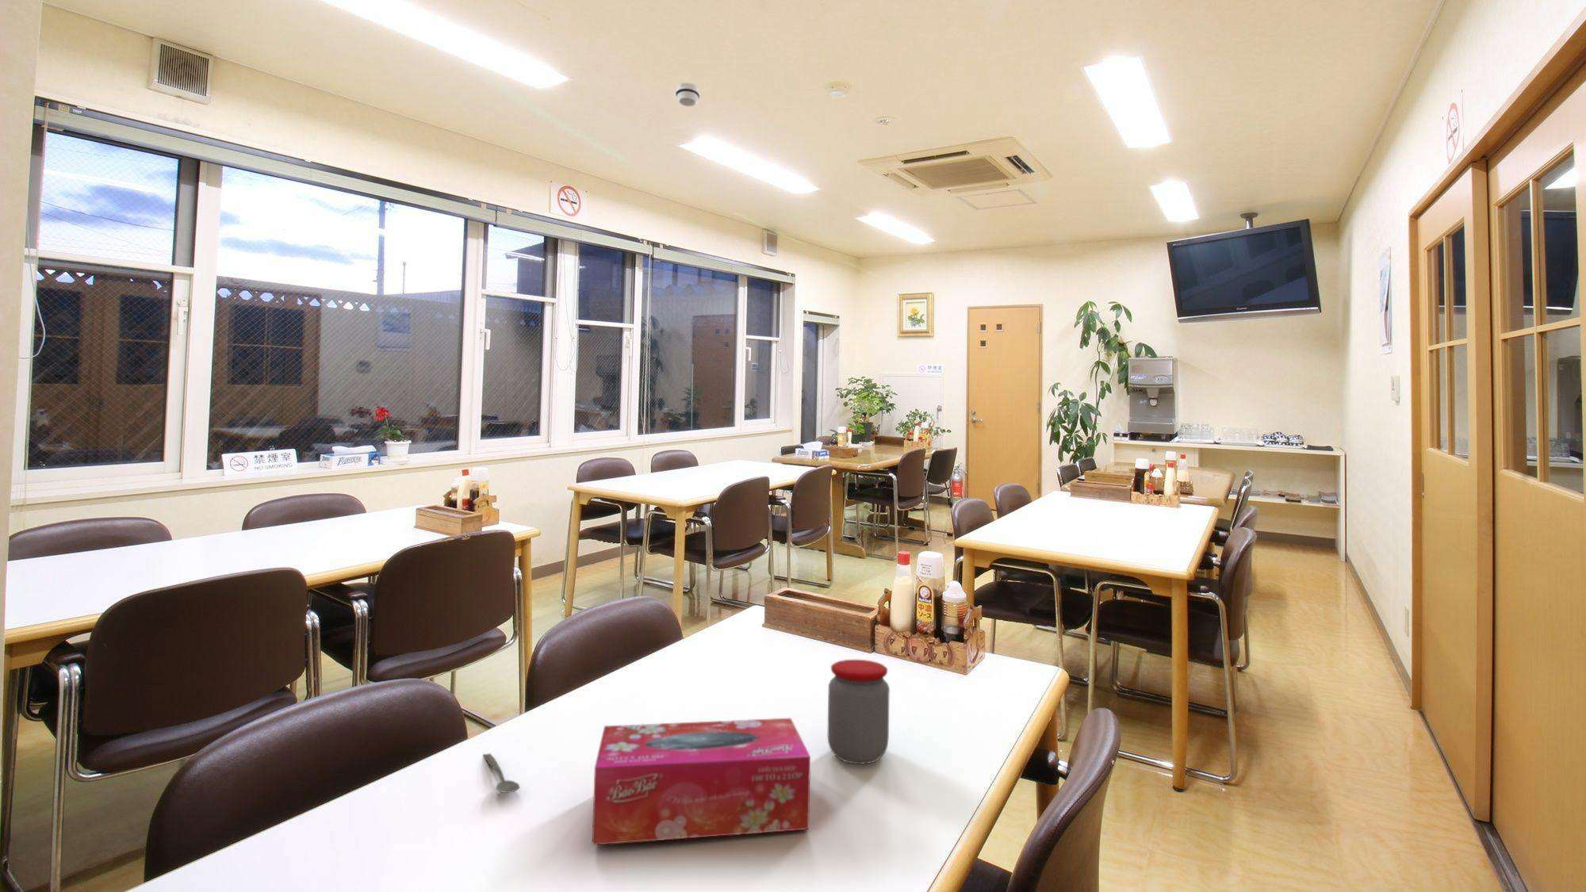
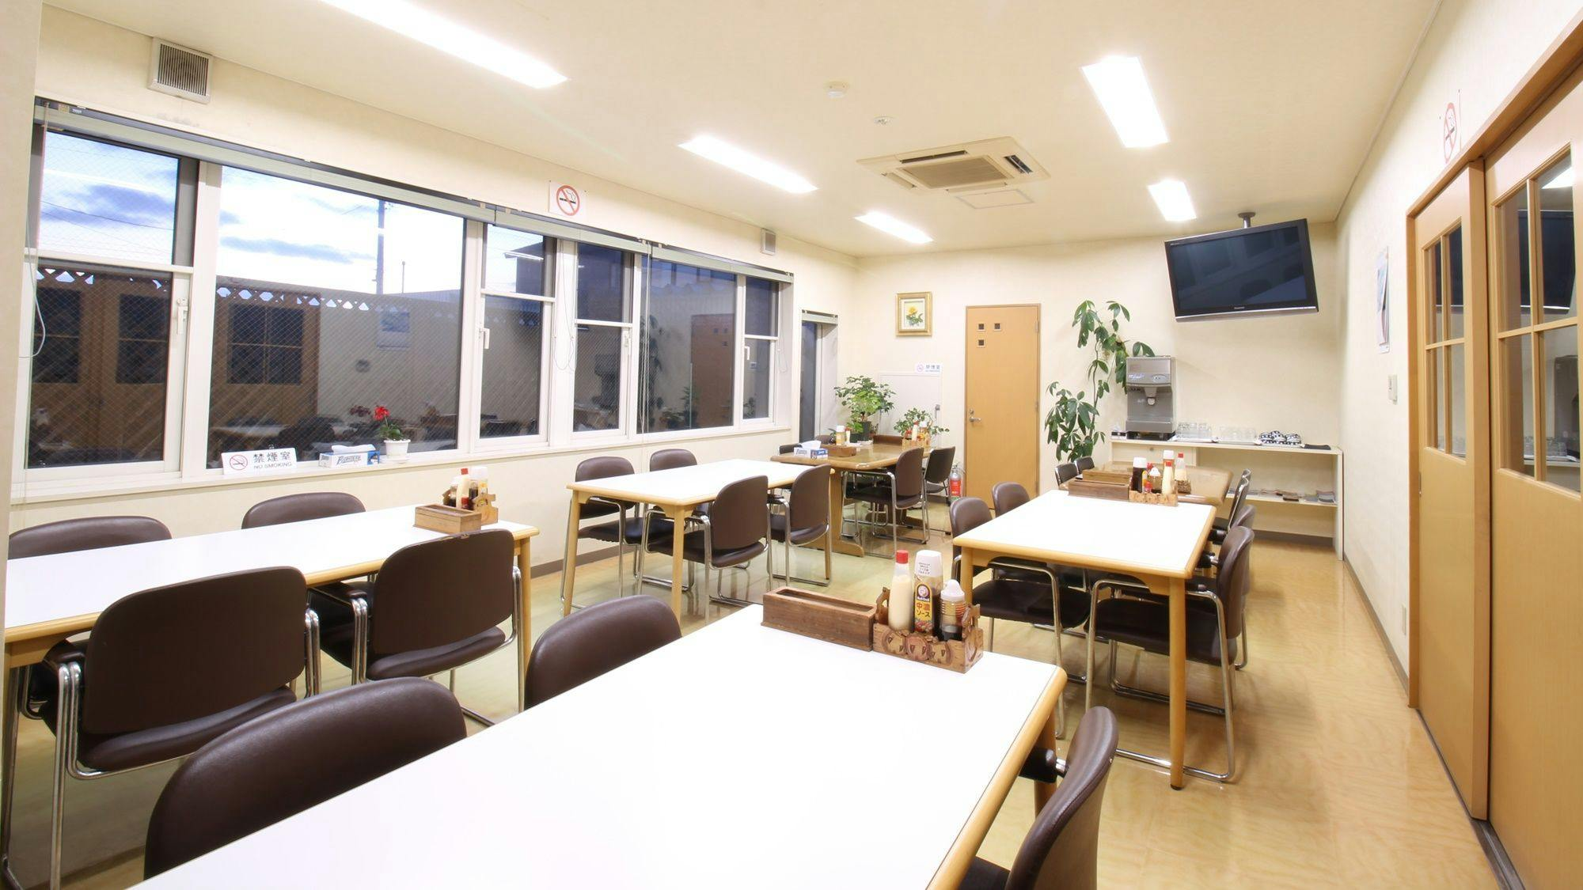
- jar [827,659,891,766]
- spoon [483,753,521,794]
- tissue box [591,718,812,846]
- smoke detector [675,82,700,107]
